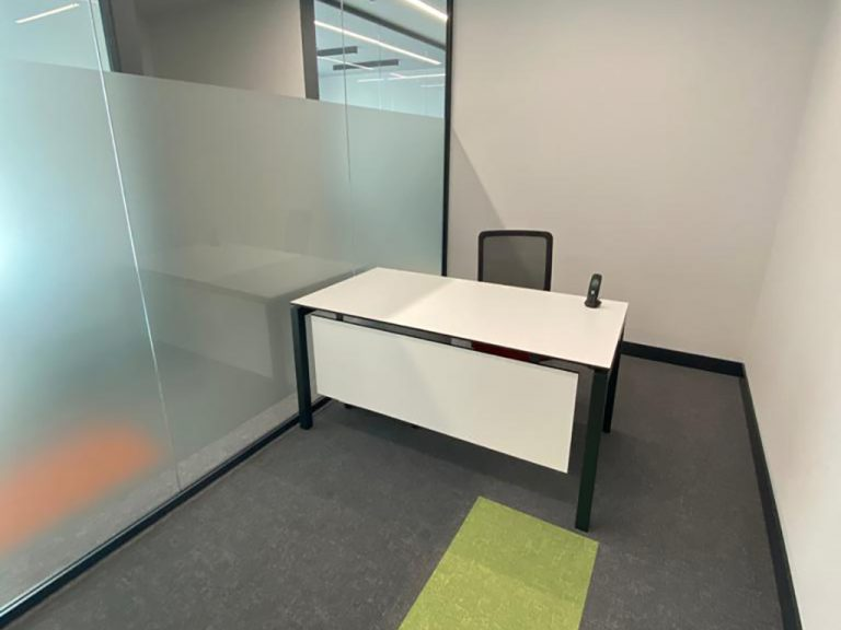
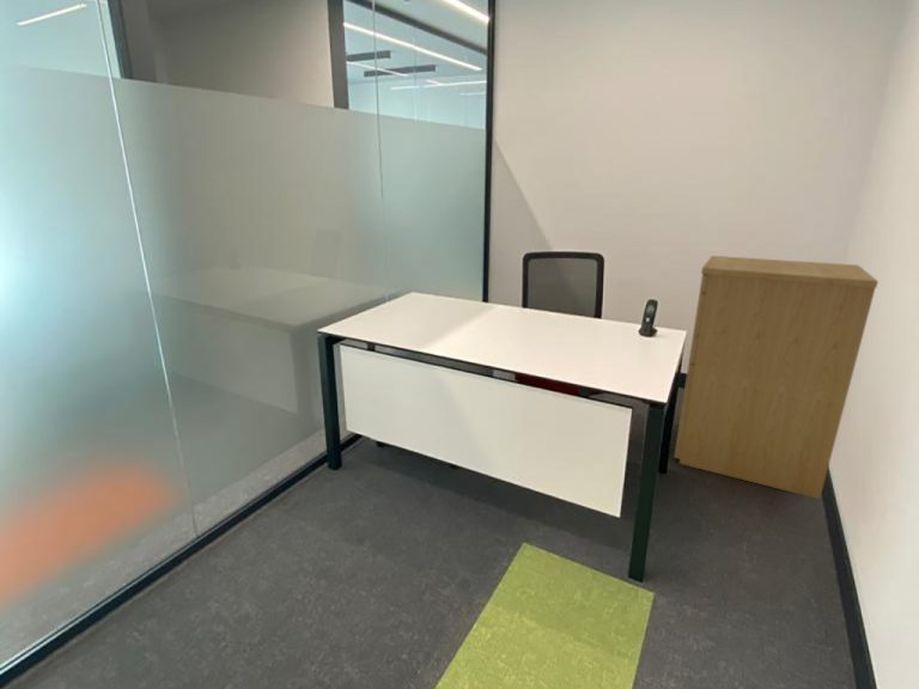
+ filing cabinet [672,255,880,500]
